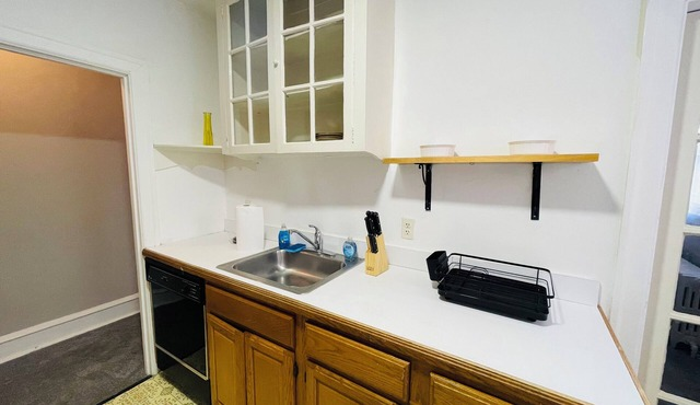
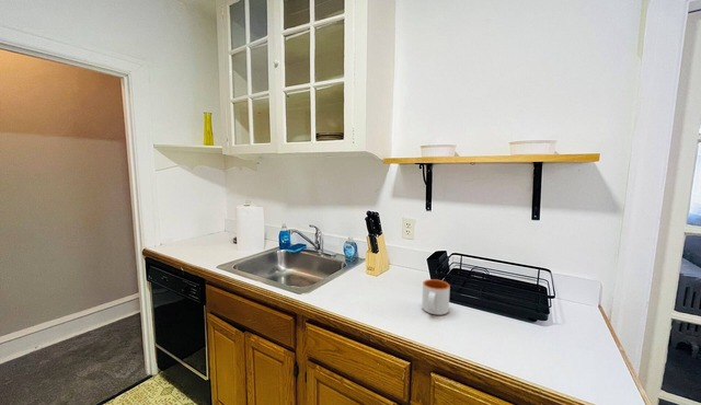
+ mug [421,278,451,316]
